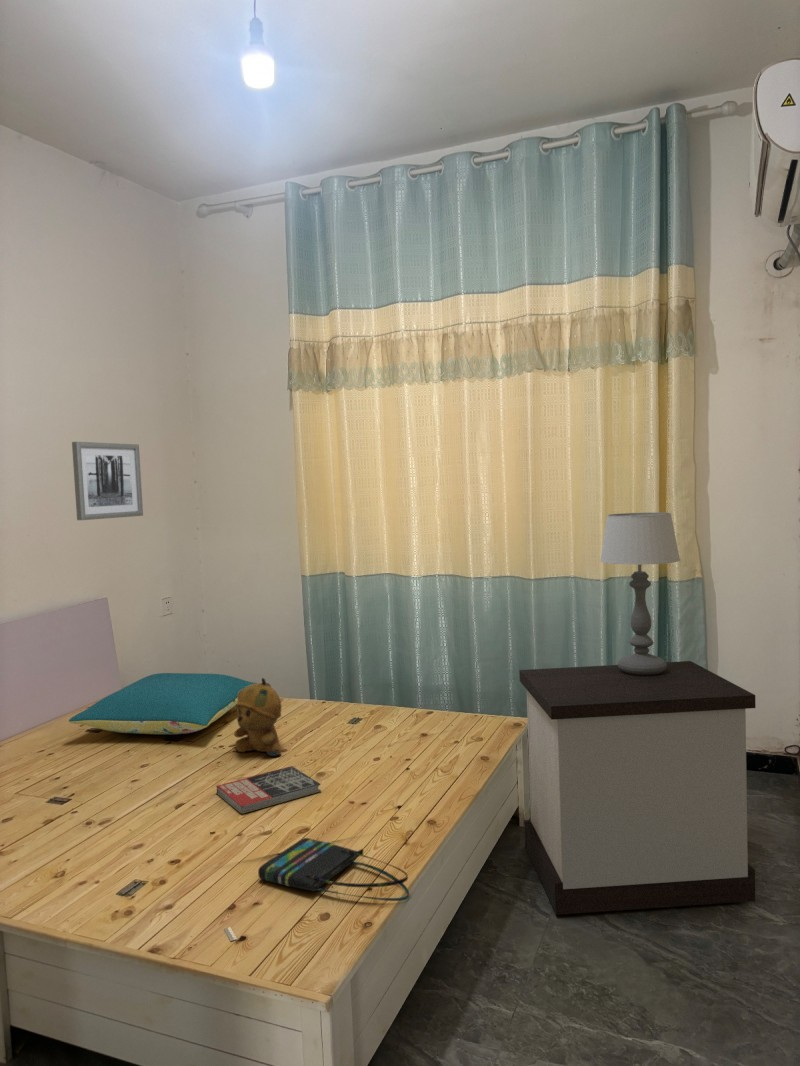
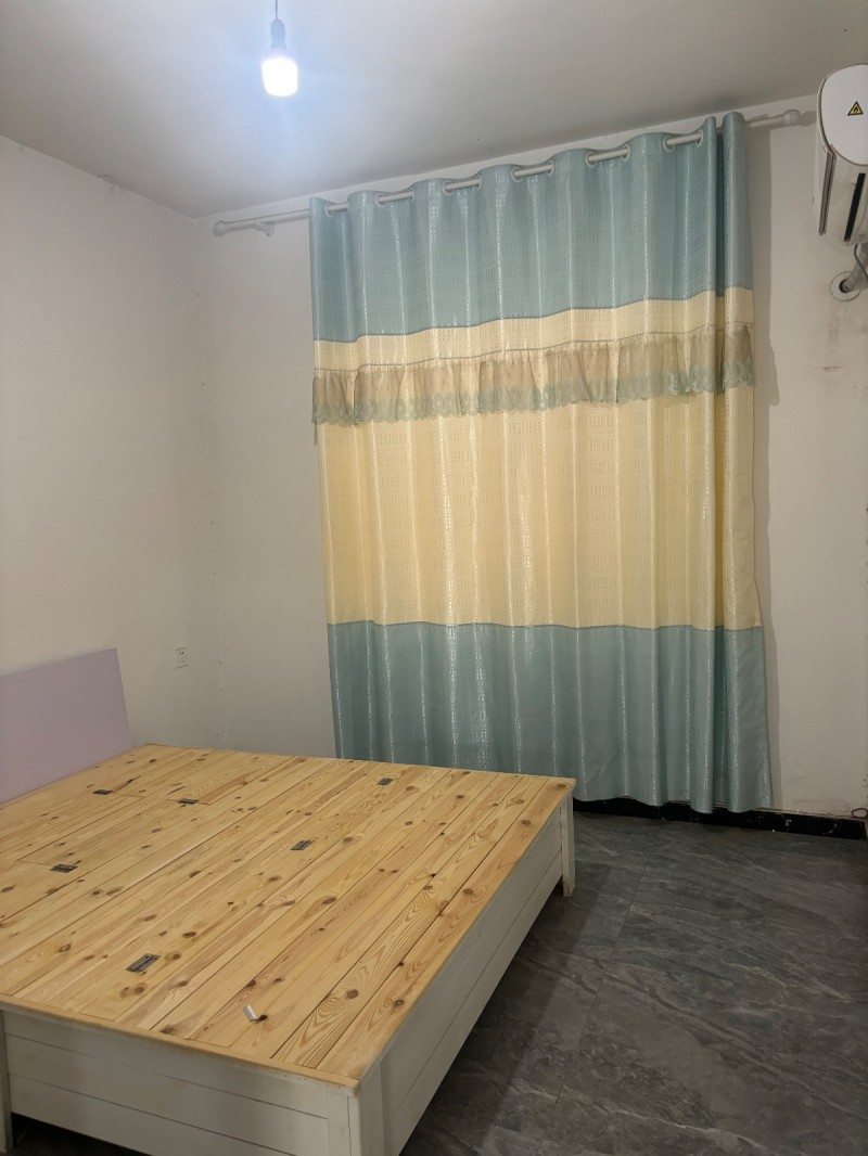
- stuffed bear [233,677,283,757]
- nightstand [518,660,757,916]
- pillow [68,672,258,735]
- book [216,765,322,815]
- tote bag [257,837,410,902]
- wall art [71,441,144,521]
- table lamp [599,512,681,675]
